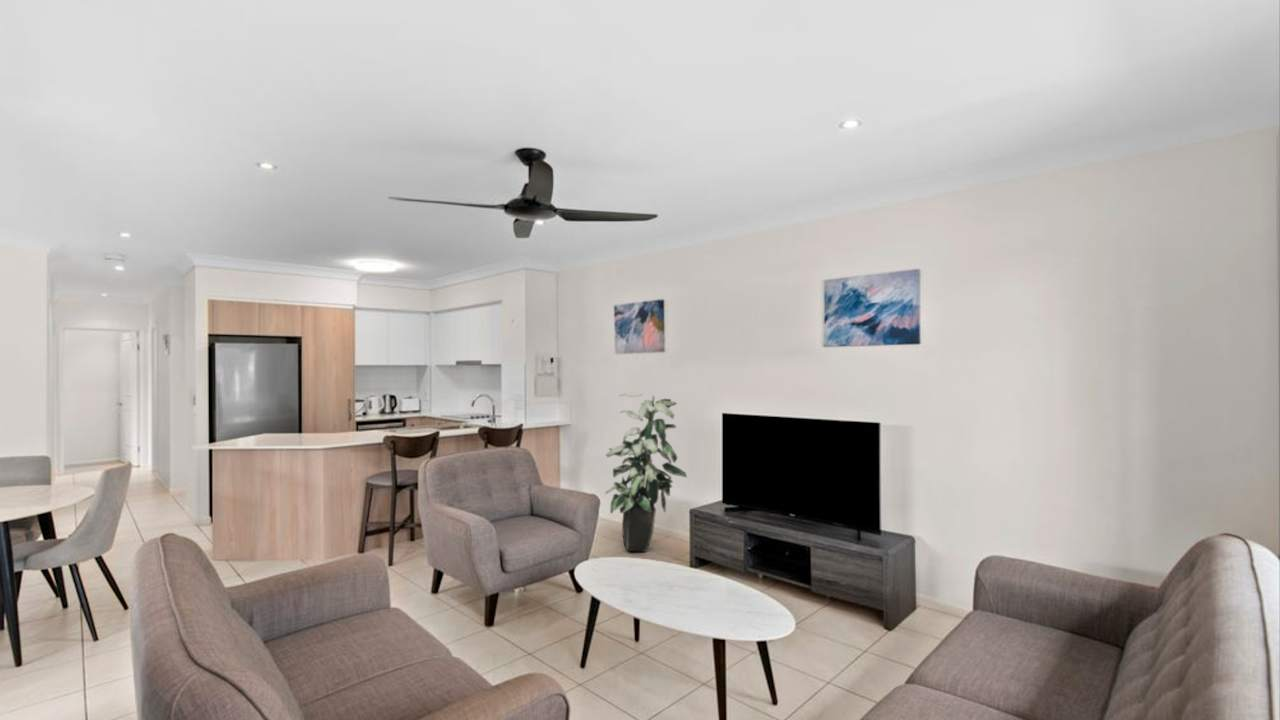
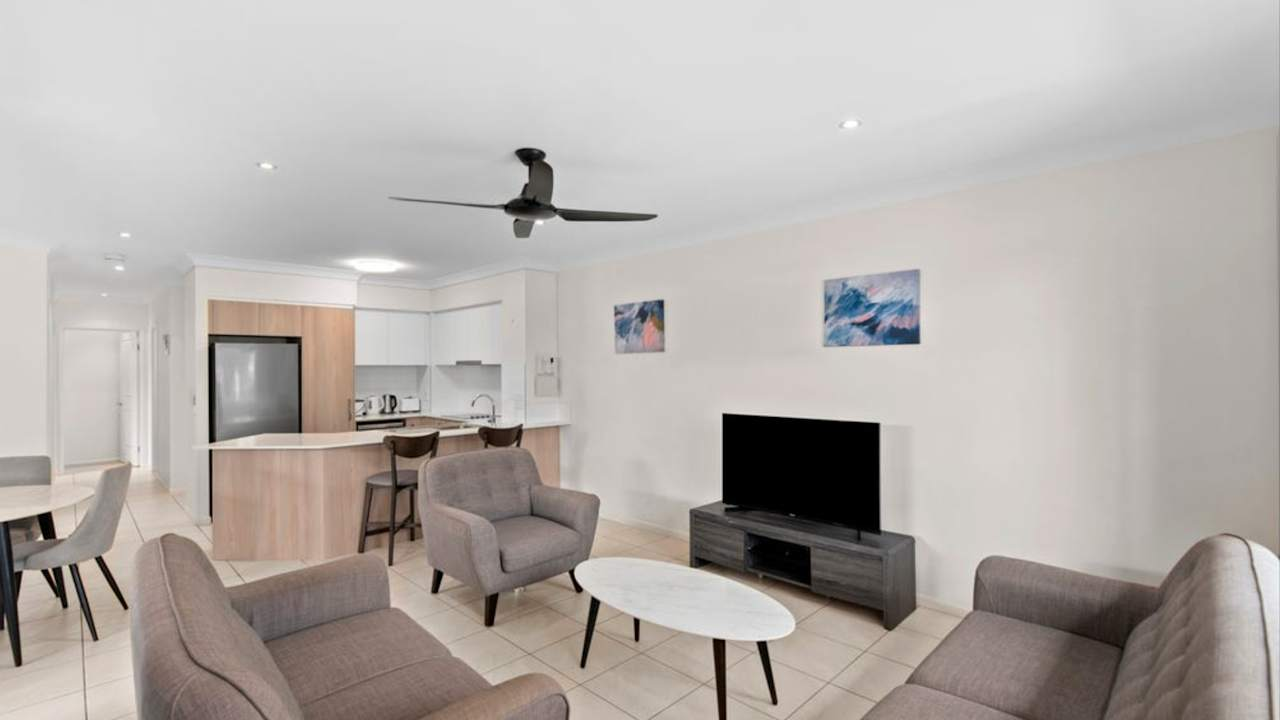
- indoor plant [604,391,688,553]
